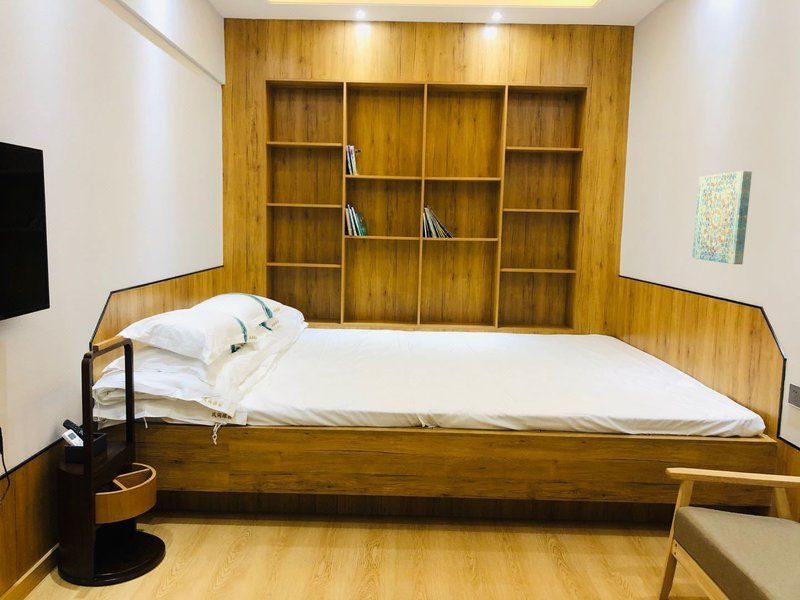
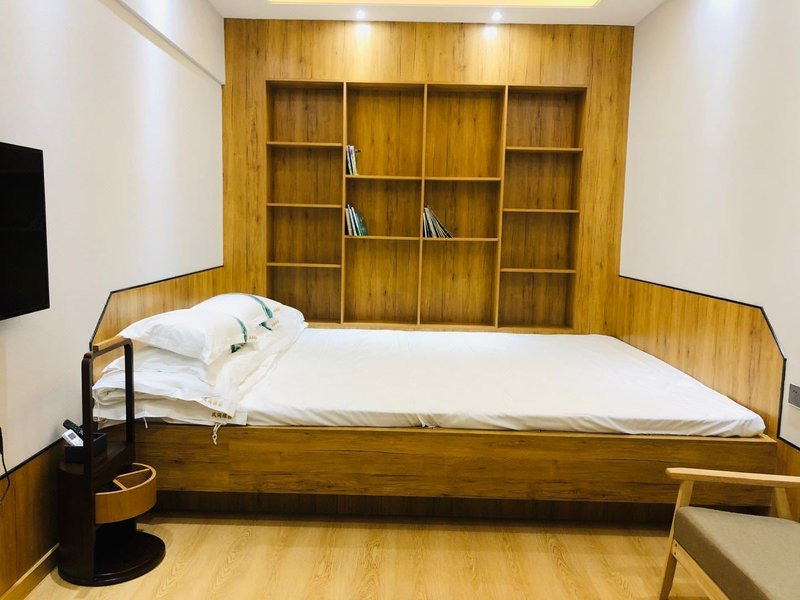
- wall art [691,170,753,265]
